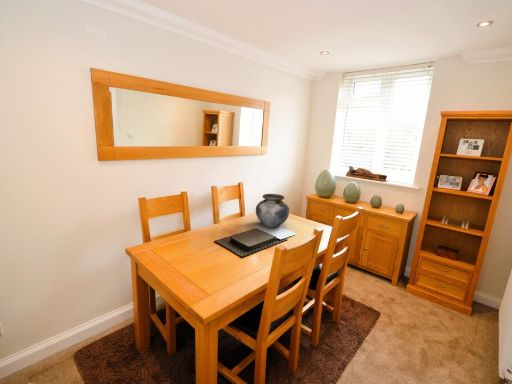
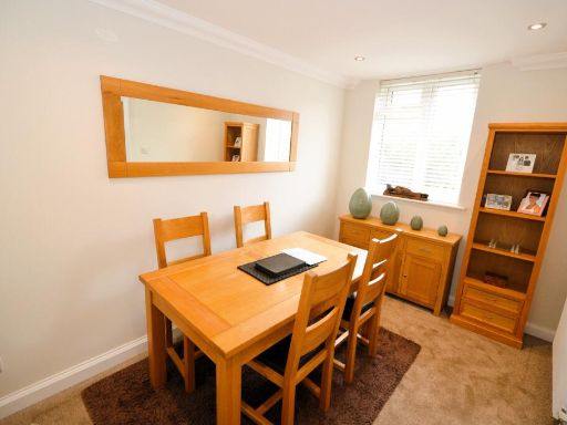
- vase [255,193,290,228]
